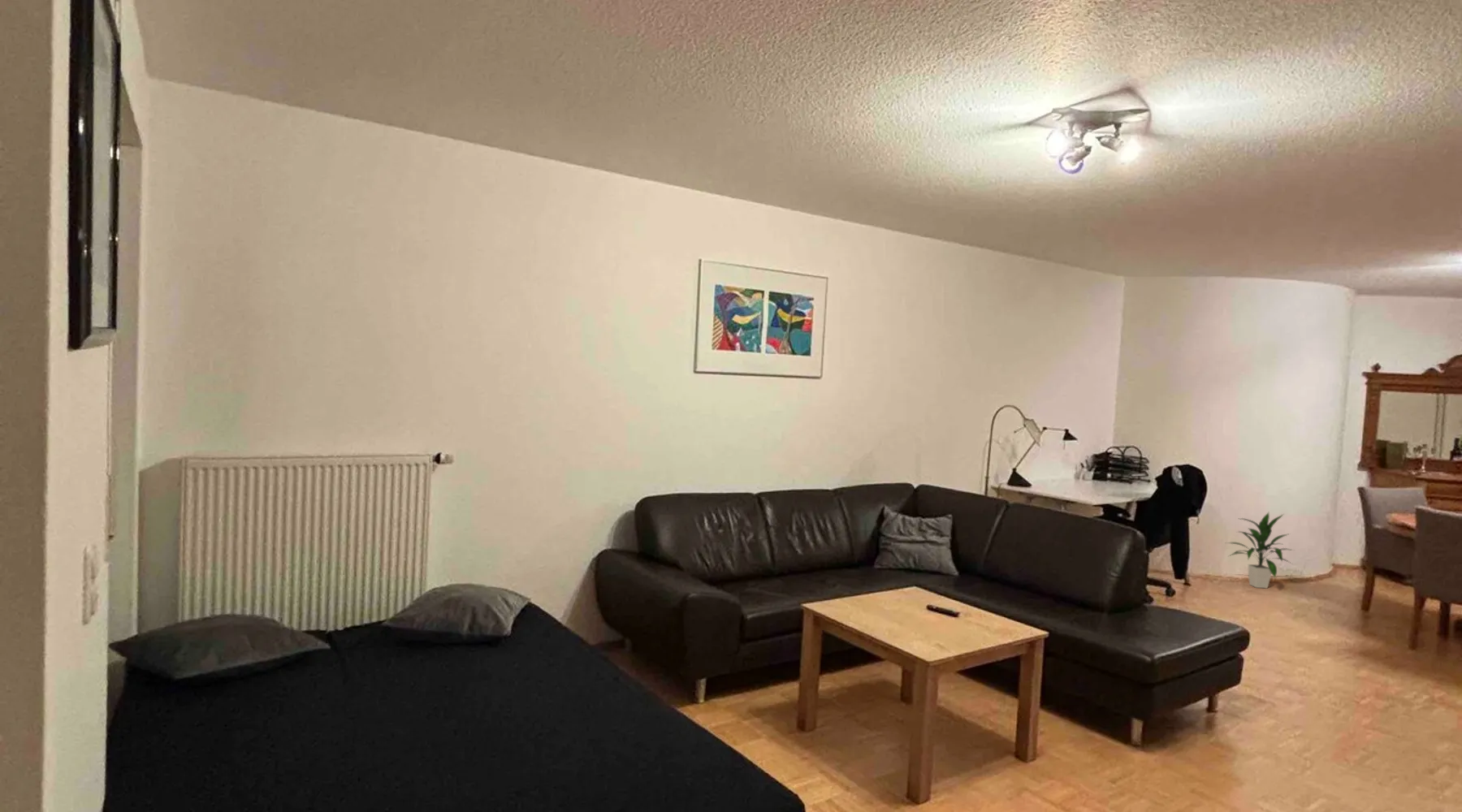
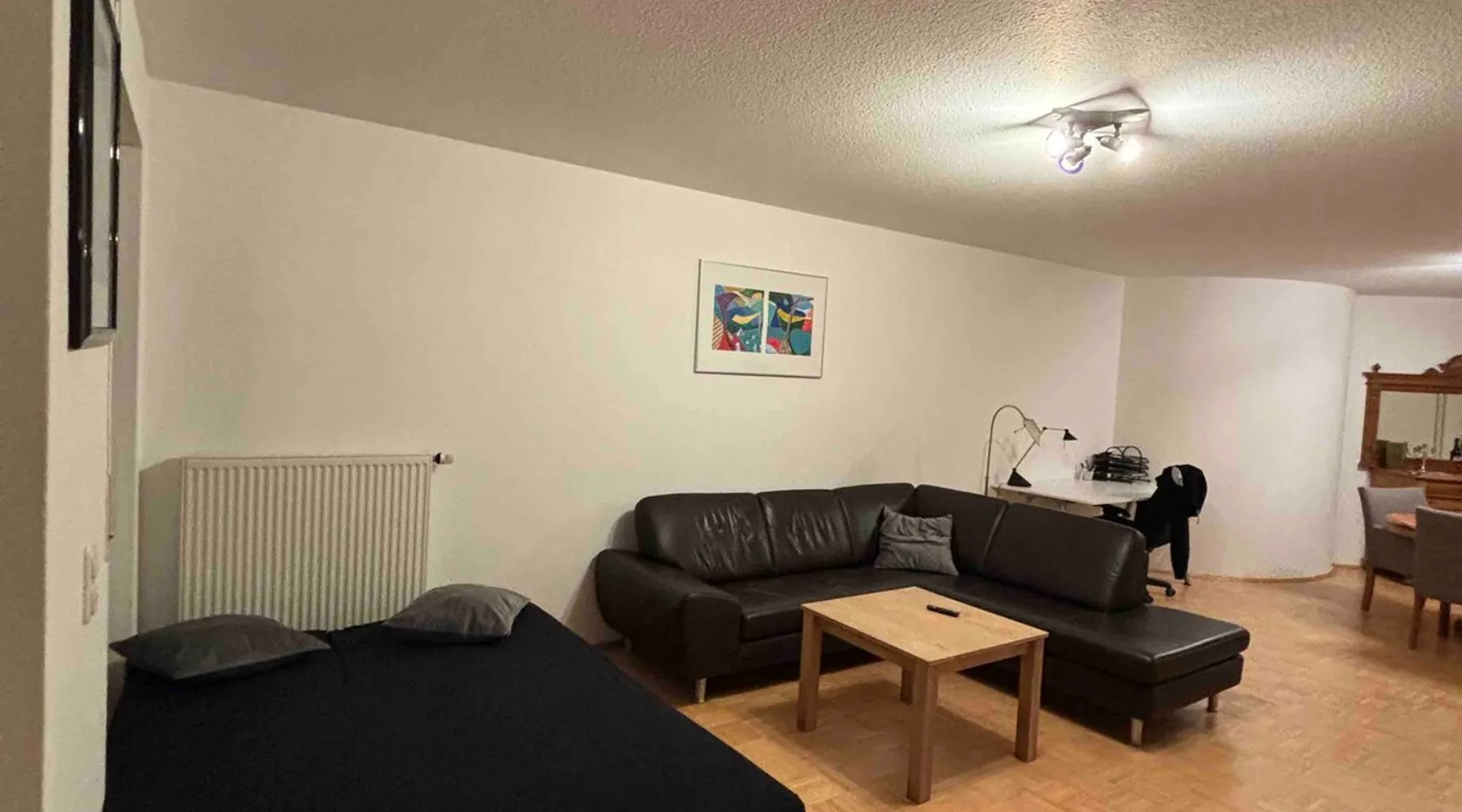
- indoor plant [1226,512,1295,589]
